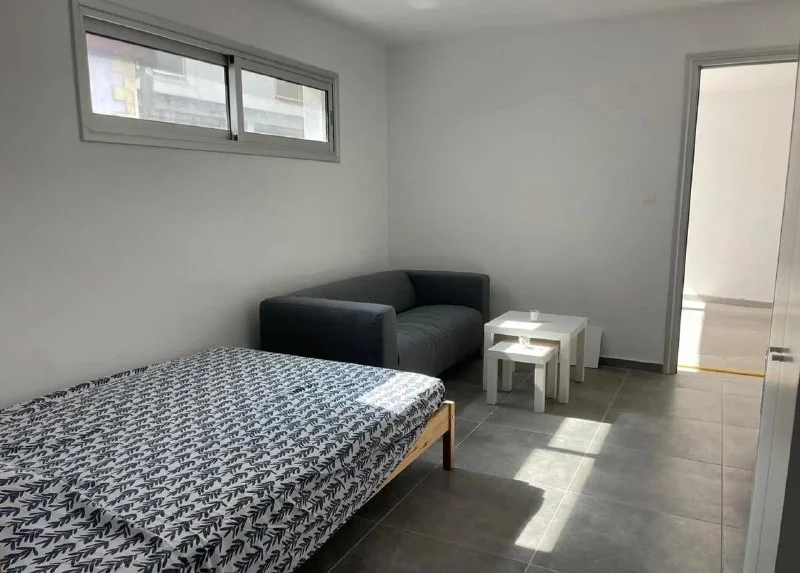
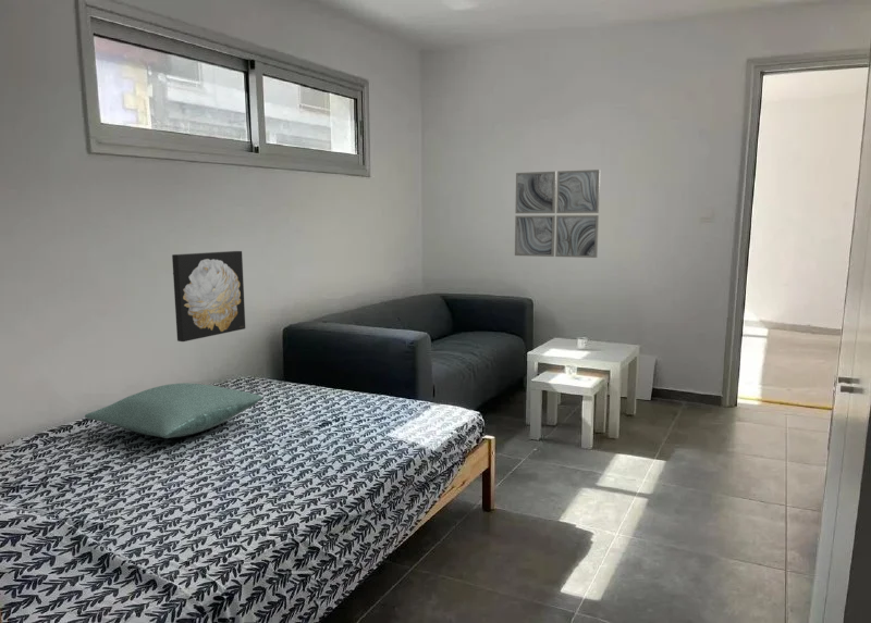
+ wall art [171,250,246,342]
+ pillow [84,382,263,439]
+ wall art [514,169,601,259]
